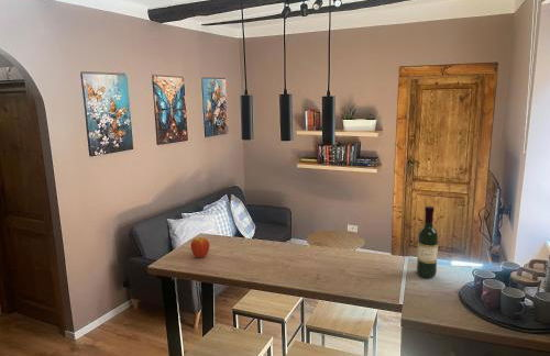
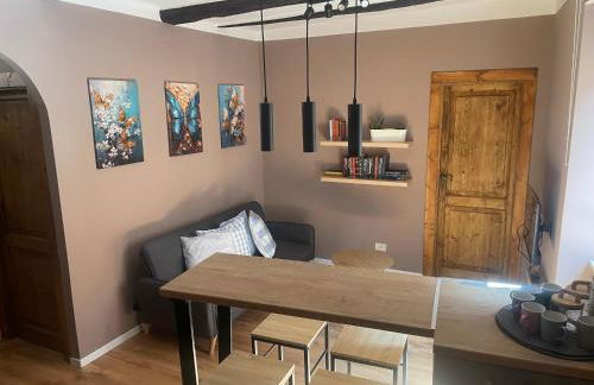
- fruit [190,236,210,259]
- wine bottle [416,205,439,279]
